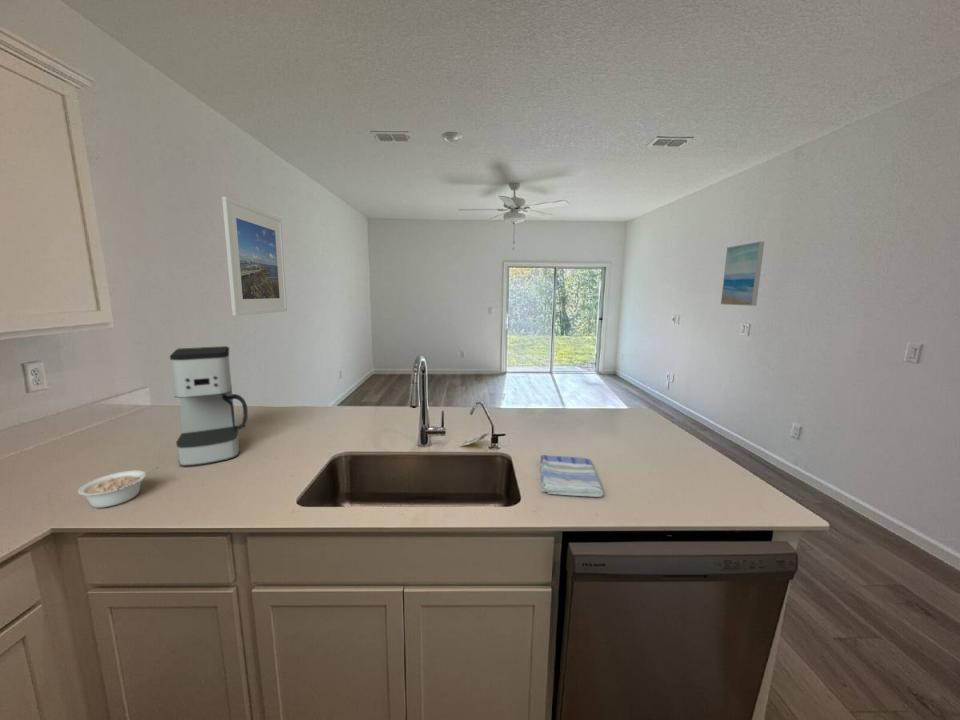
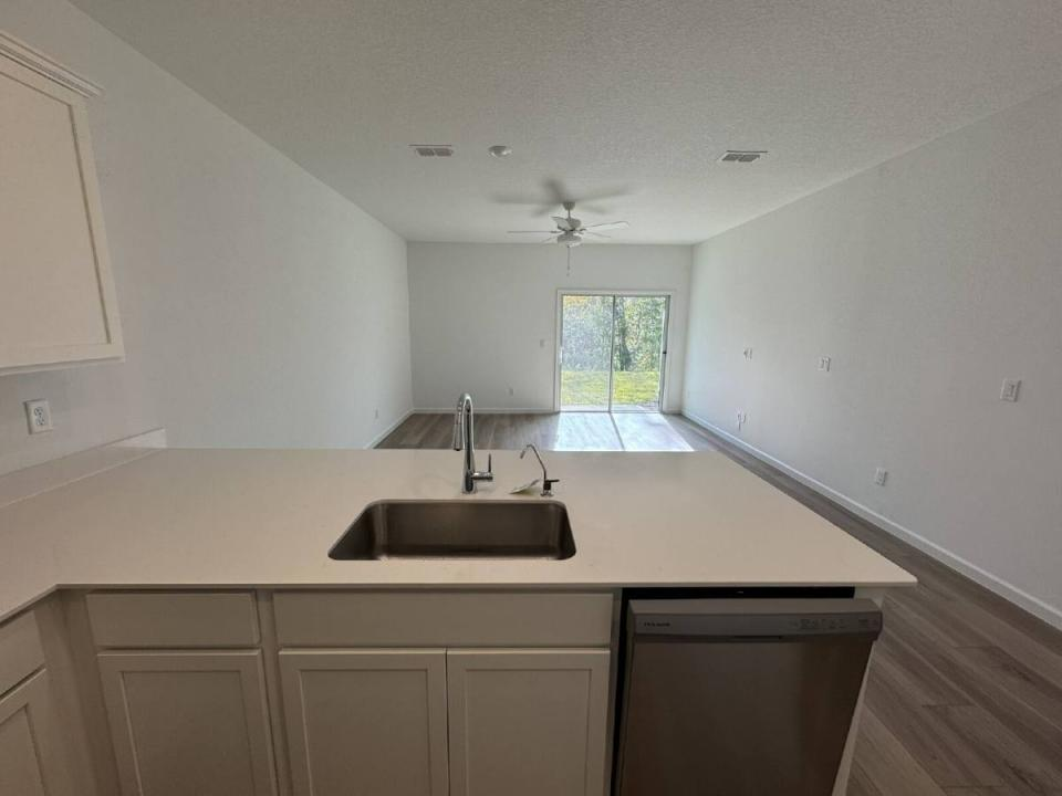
- coffee maker [169,345,249,468]
- legume [77,466,160,509]
- wall art [720,241,765,307]
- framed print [221,196,288,317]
- dish towel [539,454,604,498]
